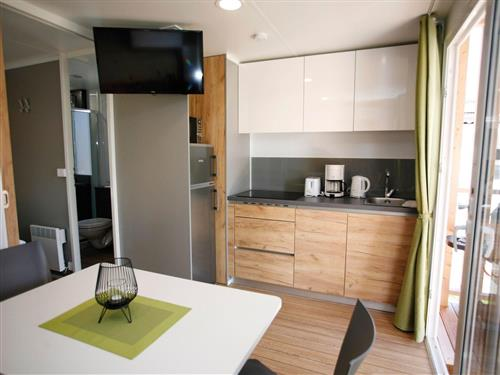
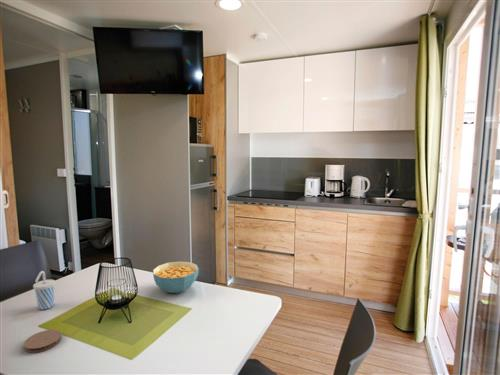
+ cereal bowl [152,260,200,294]
+ cup [32,270,57,311]
+ coaster [23,329,63,354]
